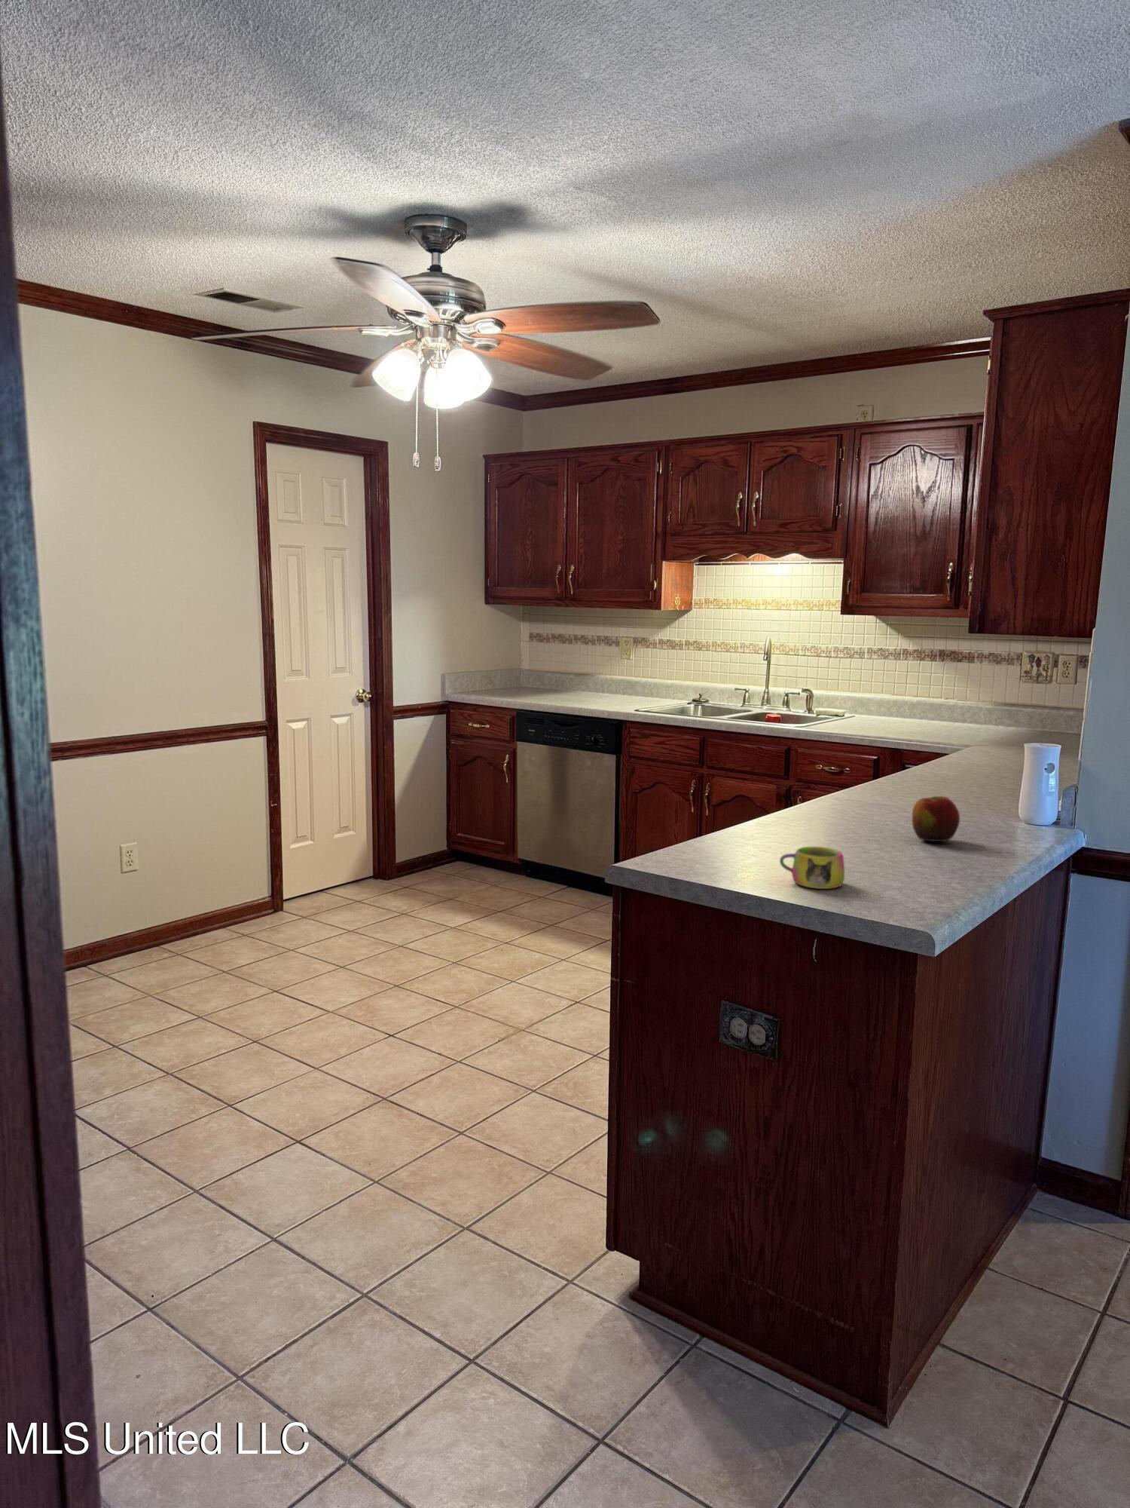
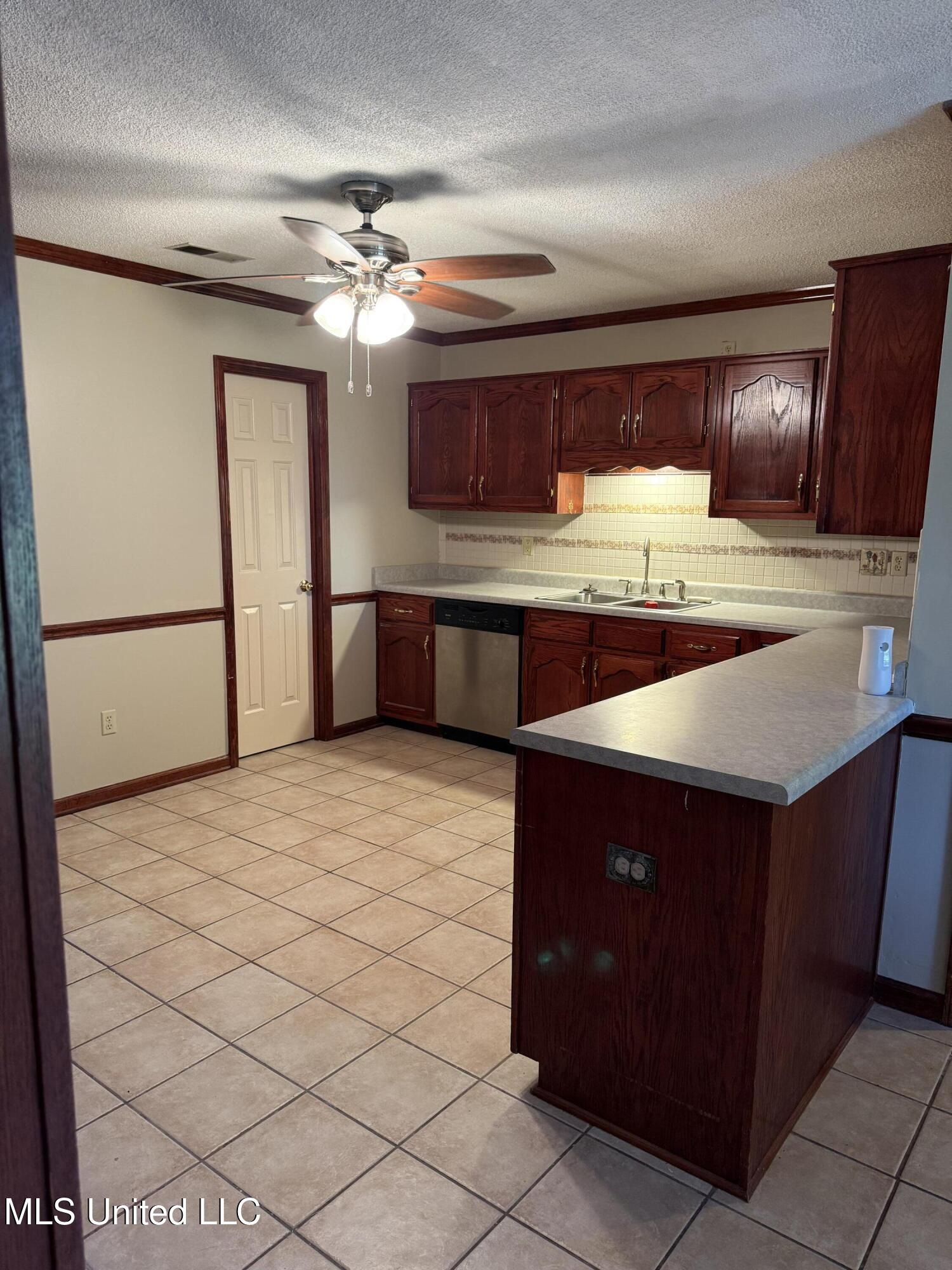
- apple [912,796,960,842]
- mug [779,845,845,889]
